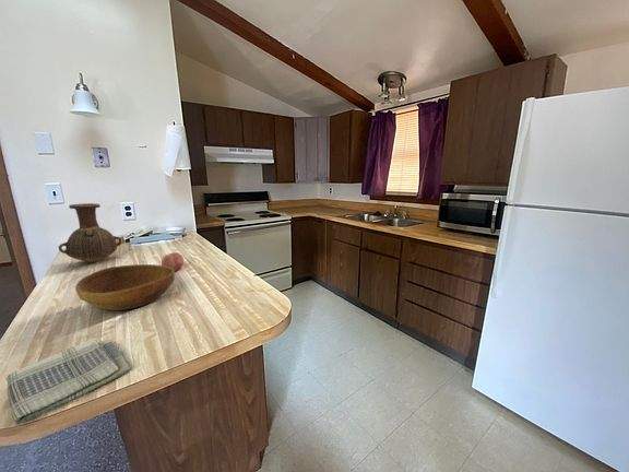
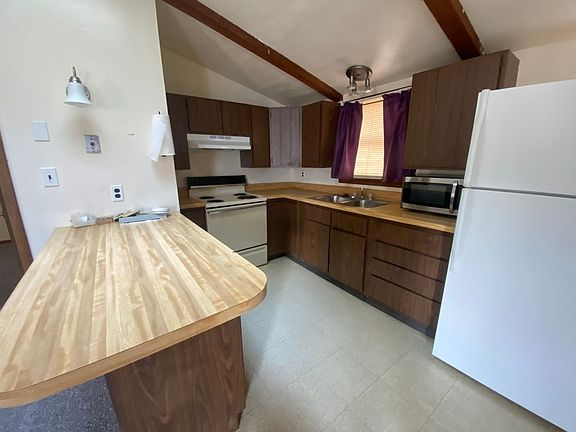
- bowl [74,263,176,311]
- apple [161,251,185,272]
- vase [58,202,122,264]
- dish towel [5,338,131,425]
